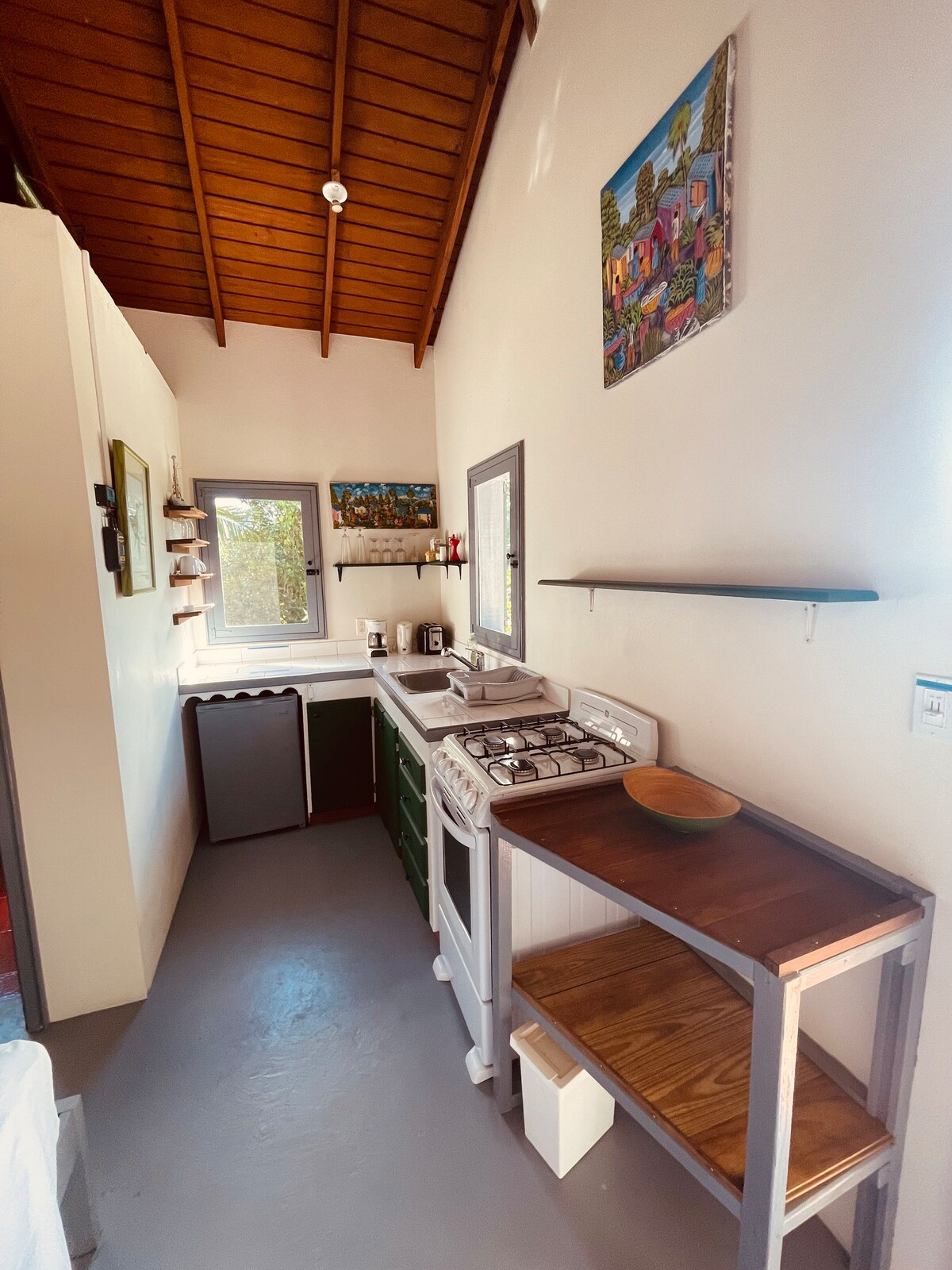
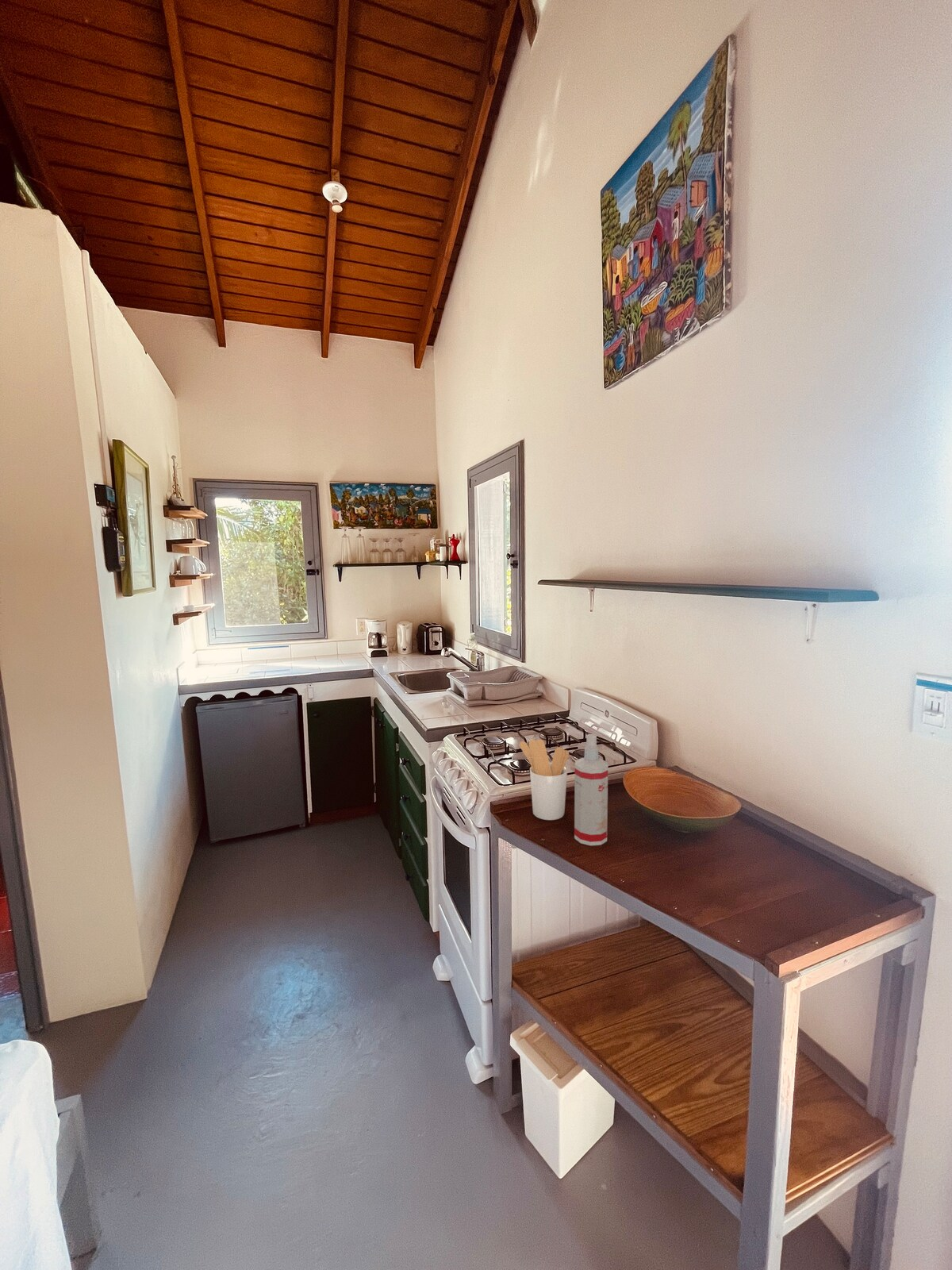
+ spray bottle [574,733,608,846]
+ utensil holder [519,739,570,821]
